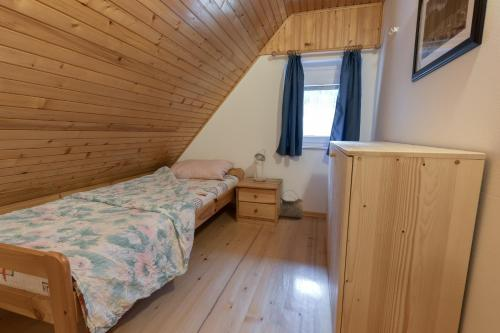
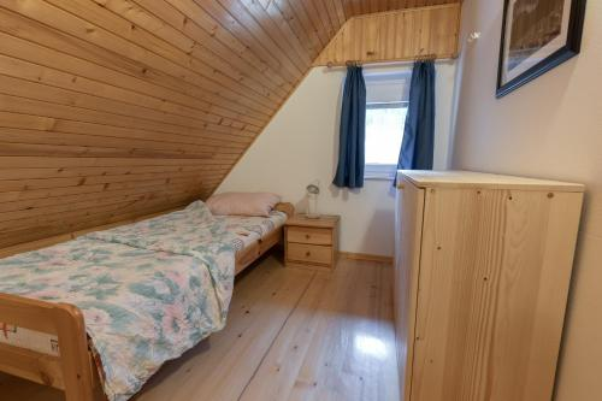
- basket [278,189,304,219]
